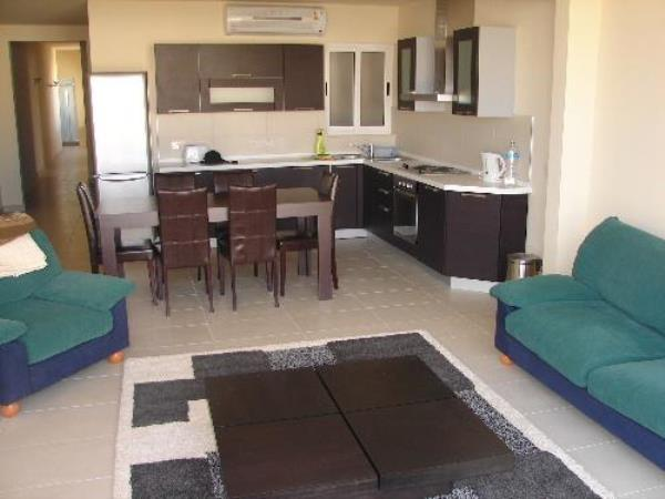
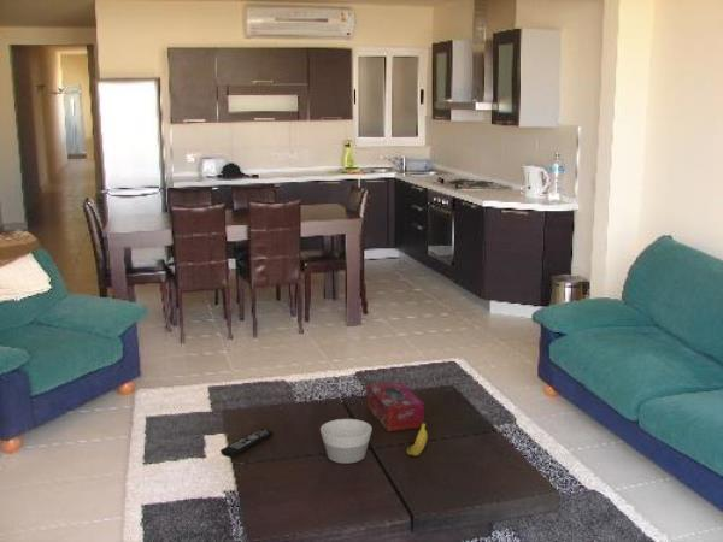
+ bowl [319,418,374,465]
+ tissue box [366,381,425,432]
+ banana [406,419,429,456]
+ remote control [219,428,275,459]
